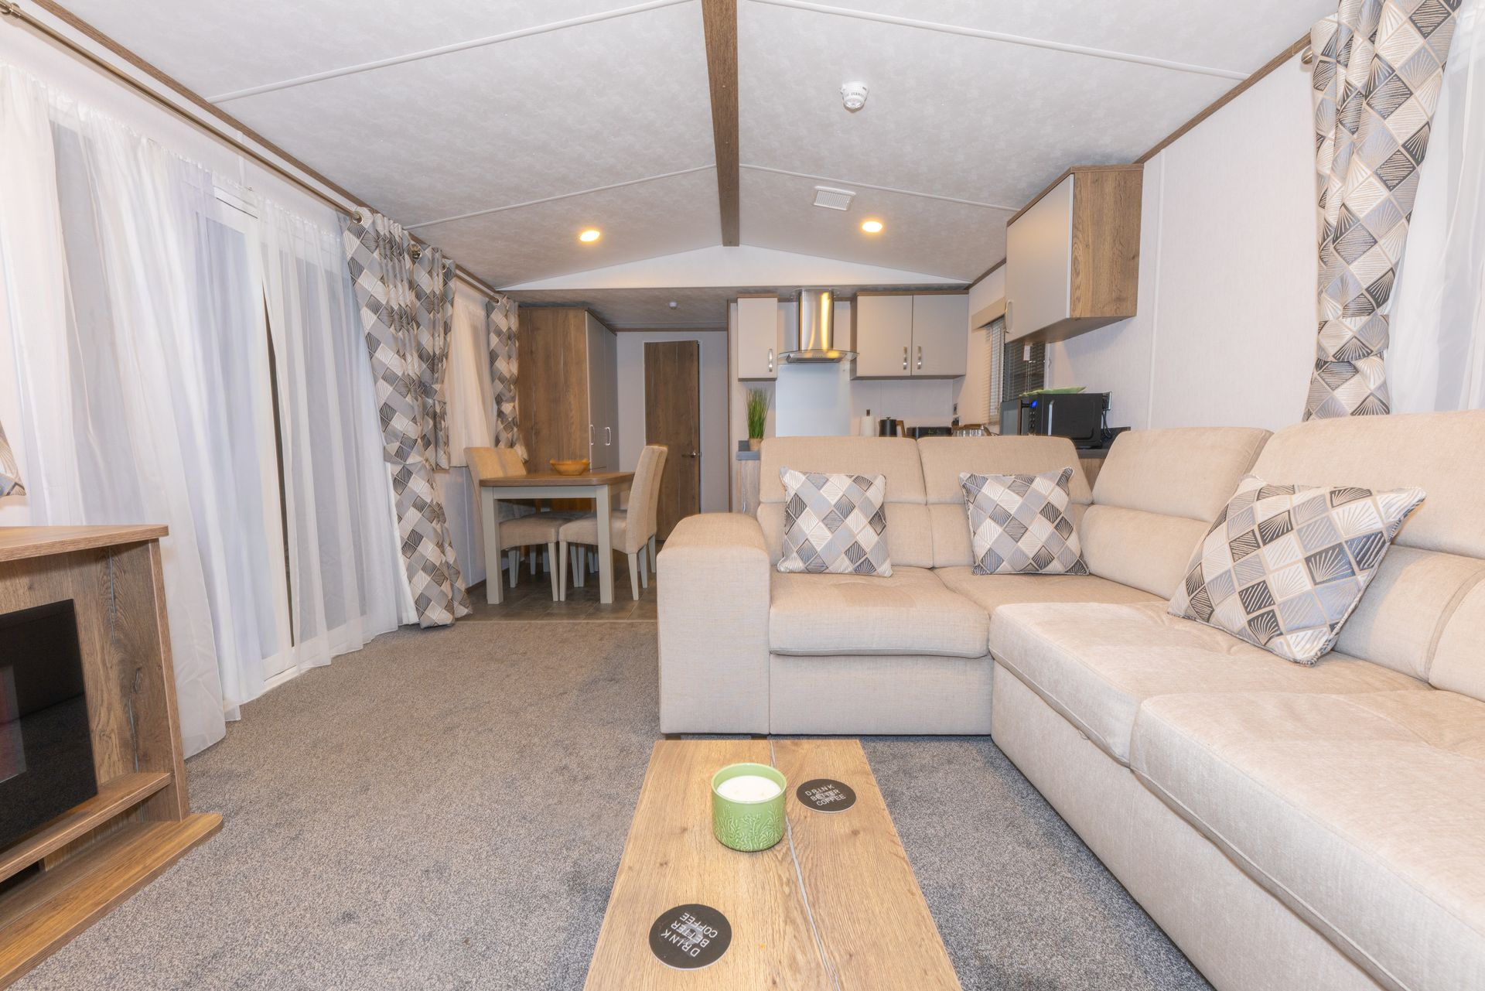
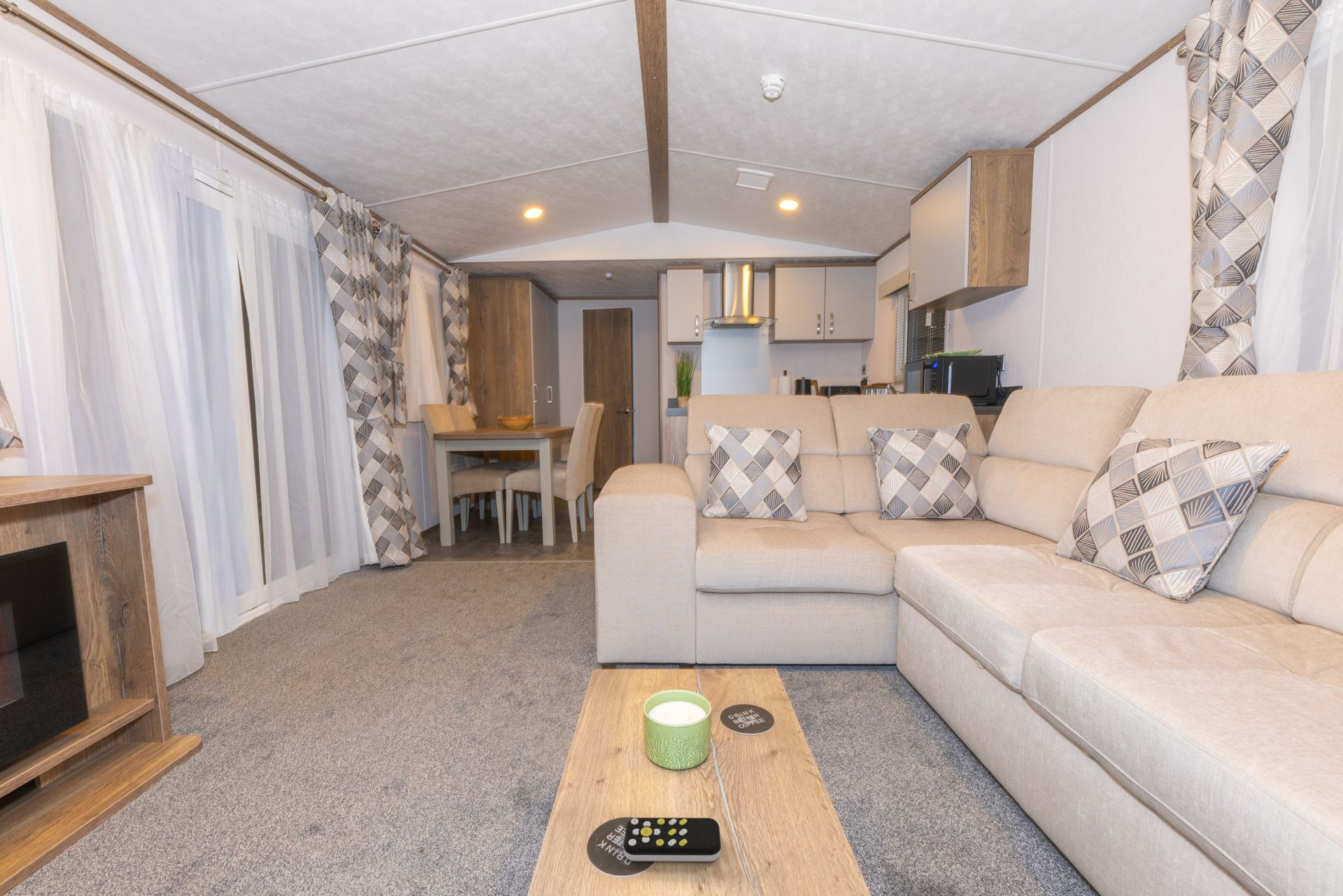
+ remote control [623,817,721,862]
